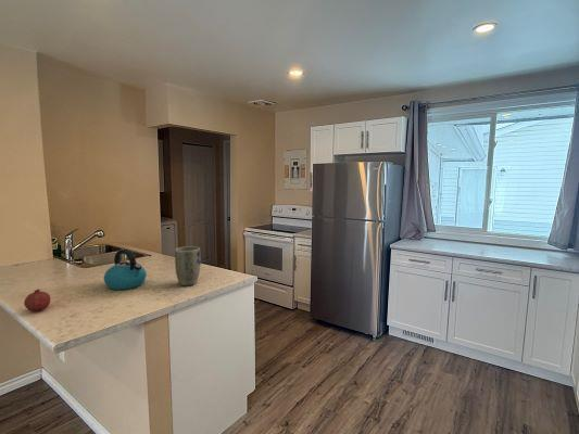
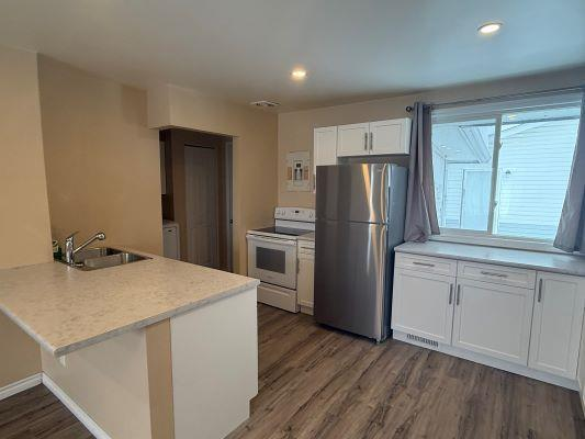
- kettle [103,248,148,291]
- fruit [23,288,52,312]
- plant pot [174,245,202,286]
